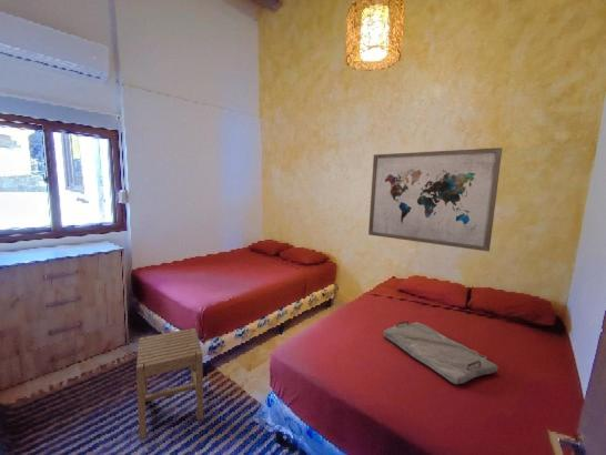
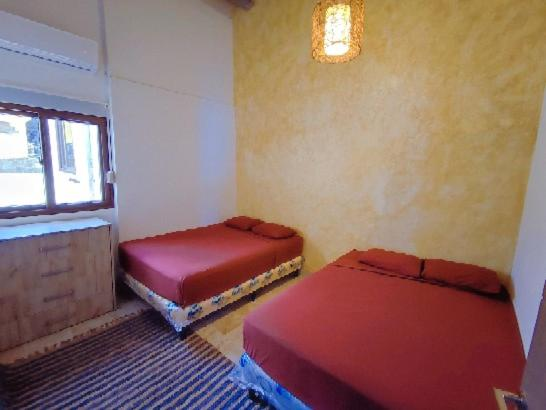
- wall art [367,146,504,253]
- serving tray [383,320,499,385]
- stool [135,327,204,441]
